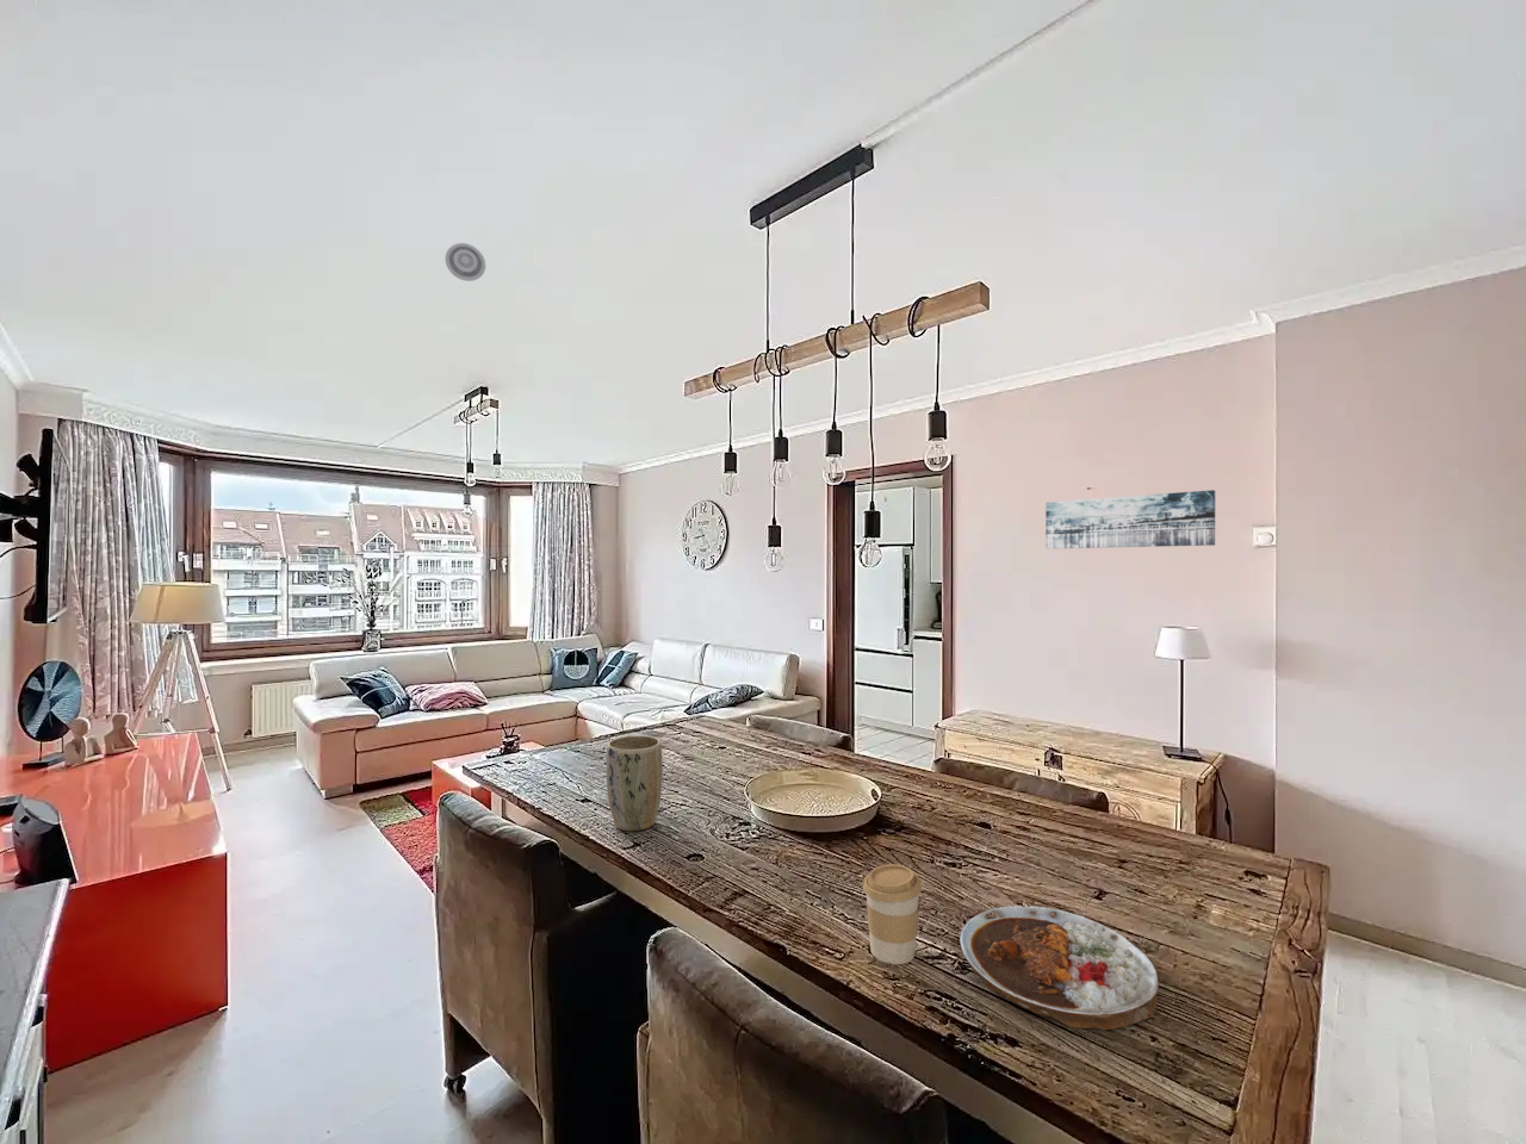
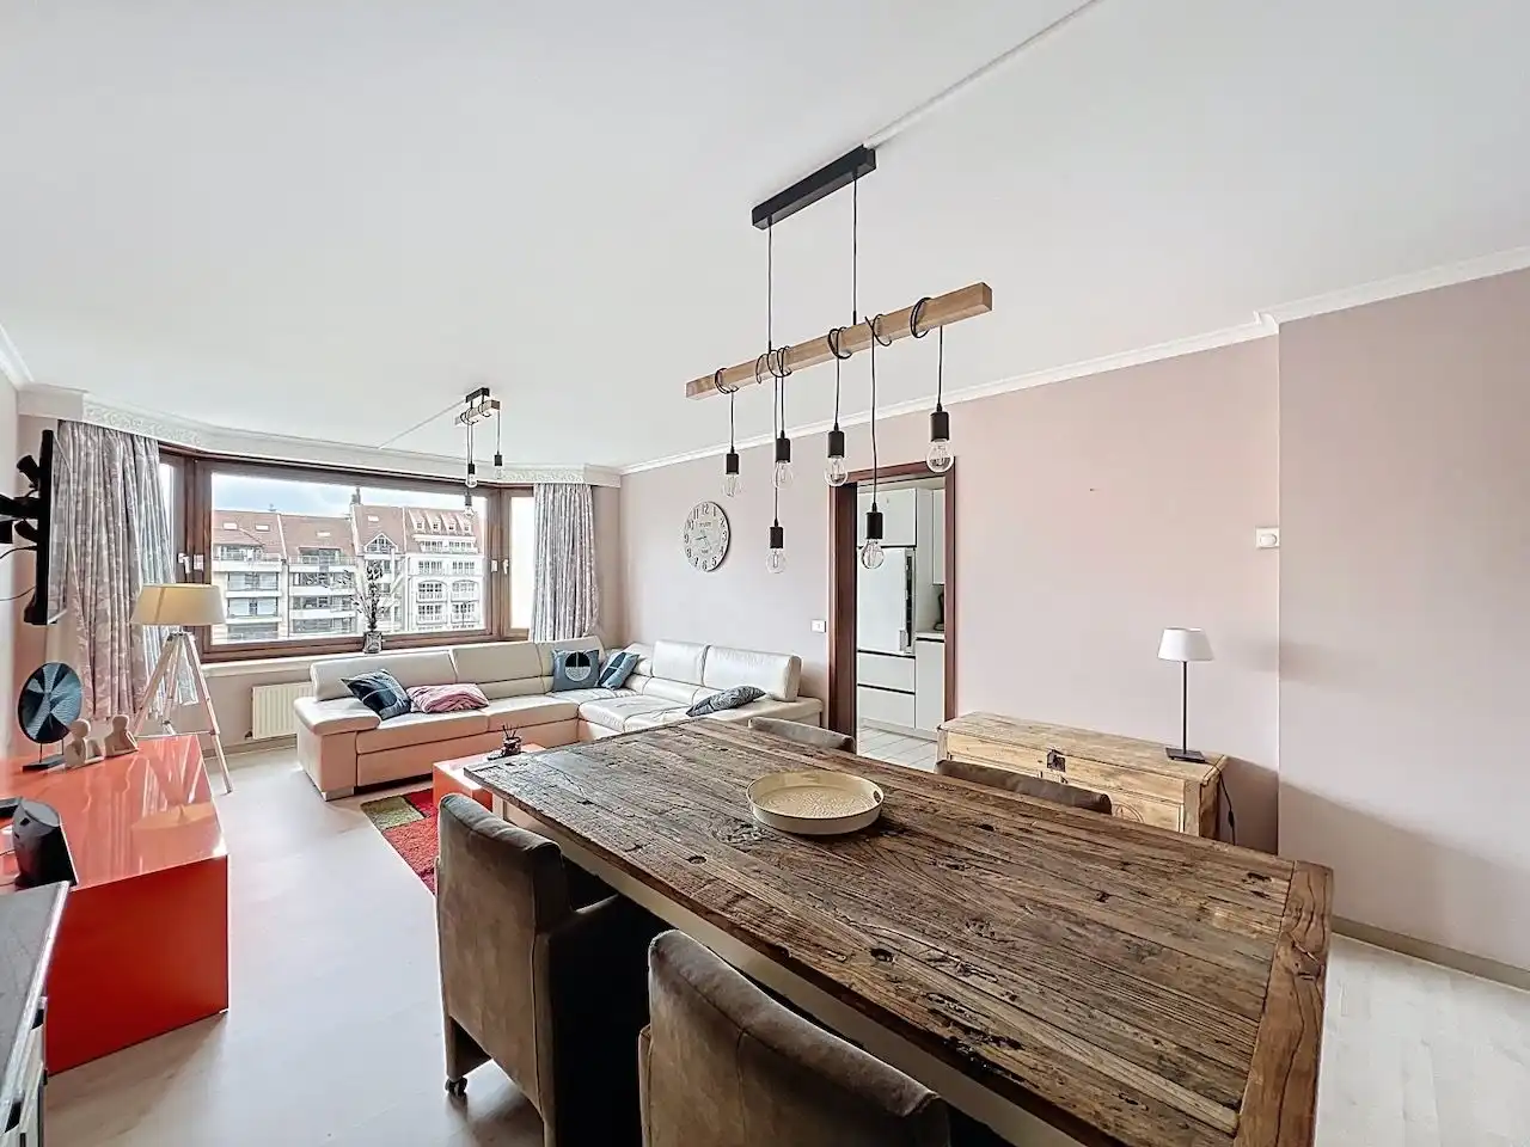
- smoke detector [443,242,487,282]
- plate [959,905,1160,1032]
- plant pot [606,734,664,832]
- coffee cup [862,863,923,965]
- wall art [1044,489,1216,550]
